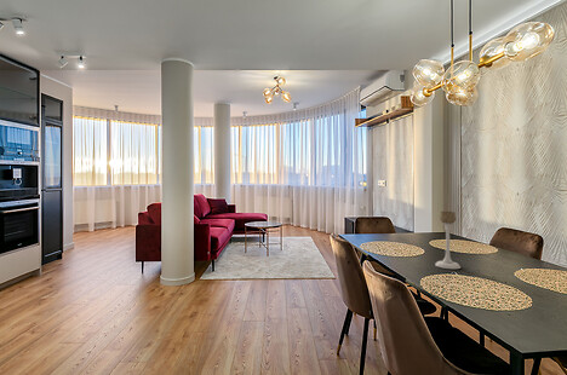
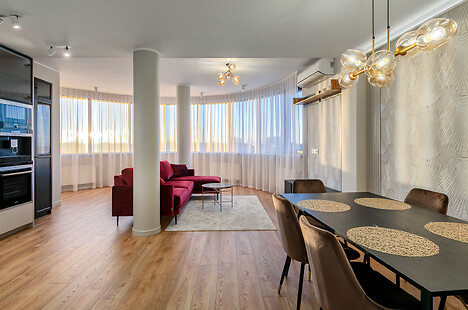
- candle holder [434,210,462,270]
